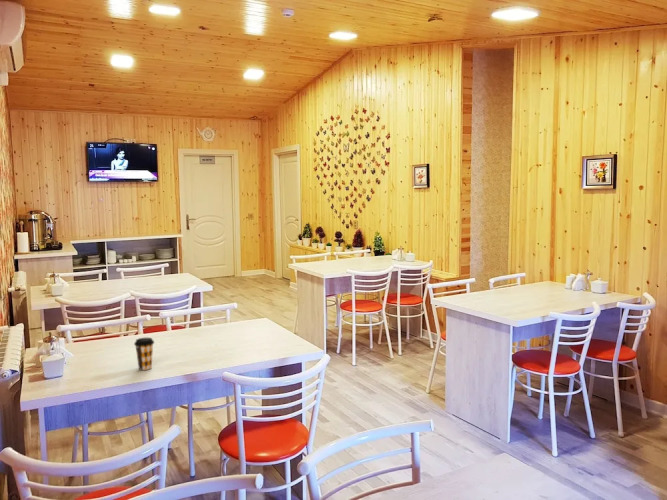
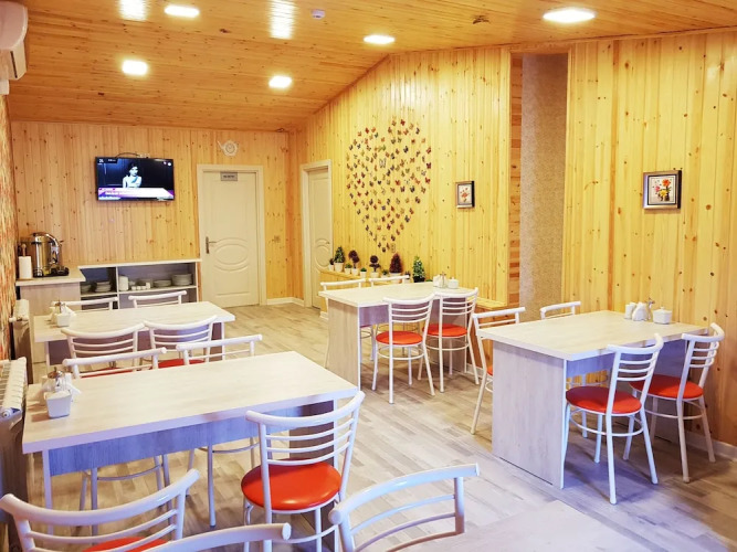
- coffee cup [133,337,155,371]
